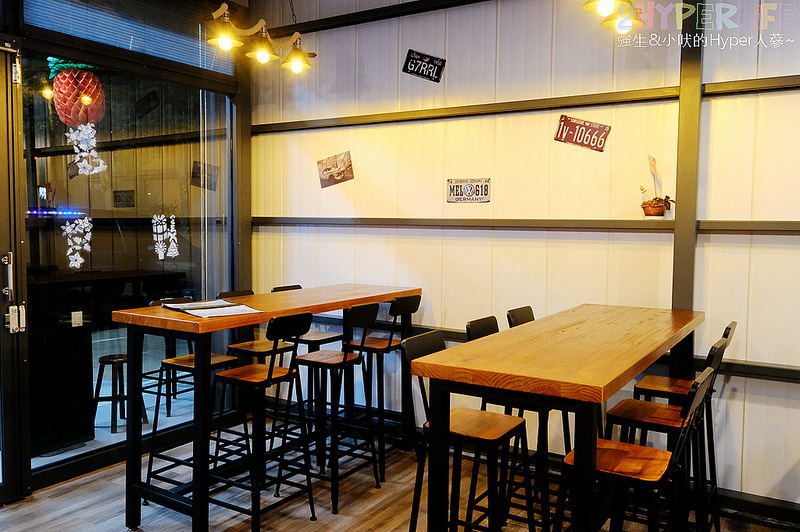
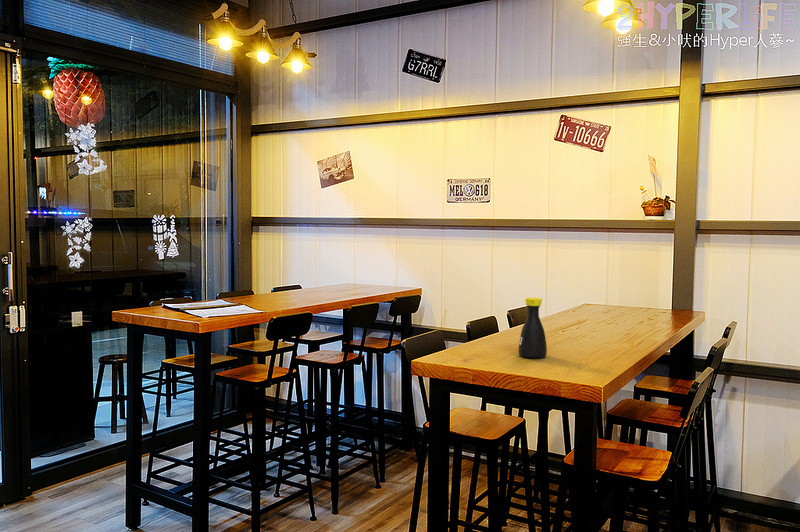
+ bottle [518,297,548,359]
